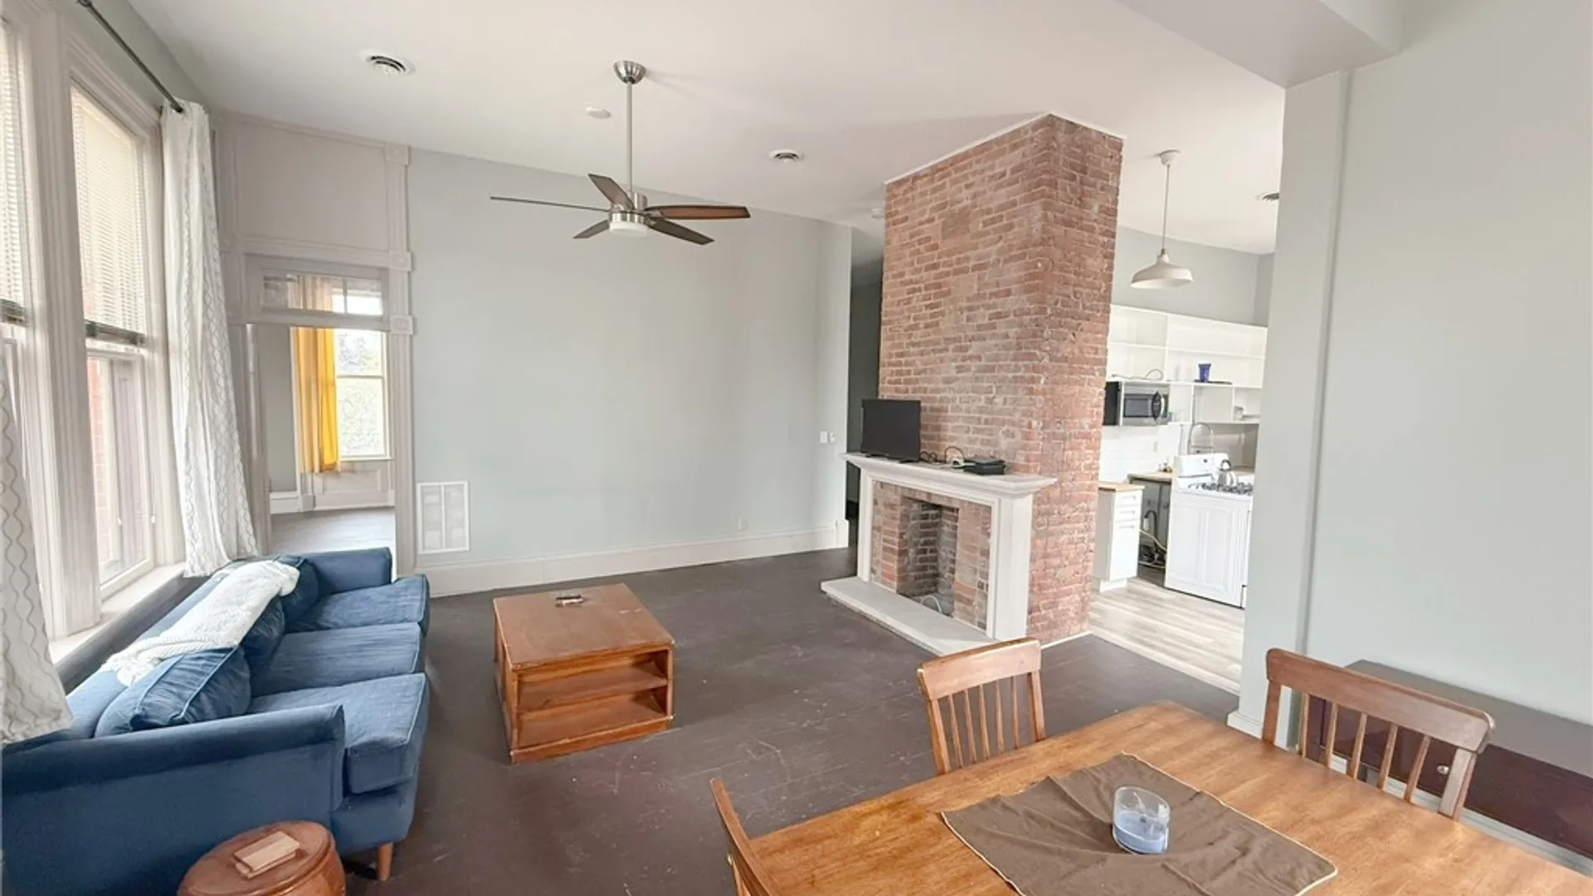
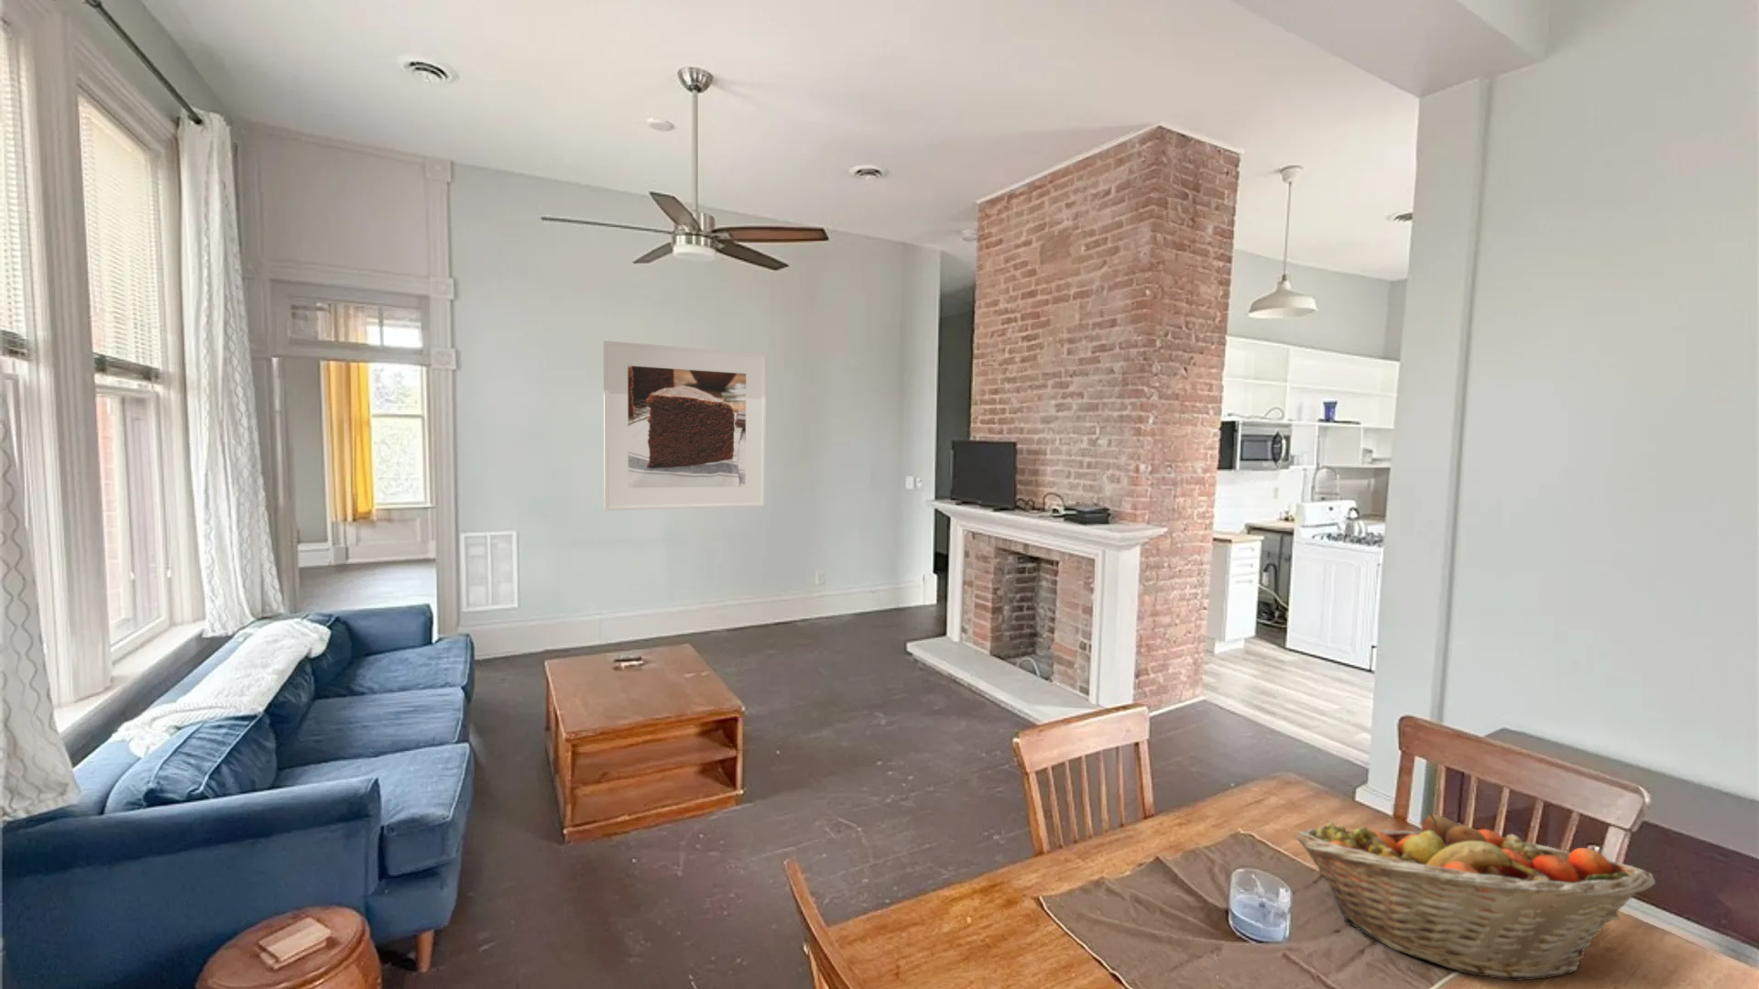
+ fruit basket [1294,813,1656,982]
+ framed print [603,339,767,512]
